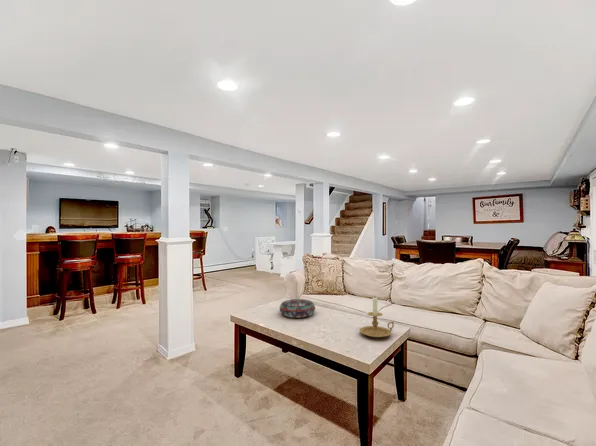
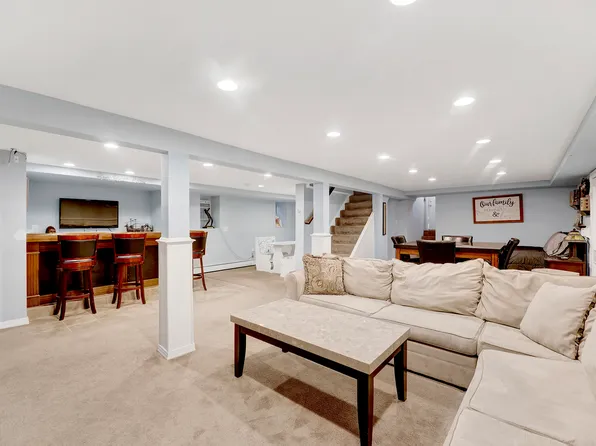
- decorative bowl [279,298,316,319]
- candle holder [359,295,395,339]
